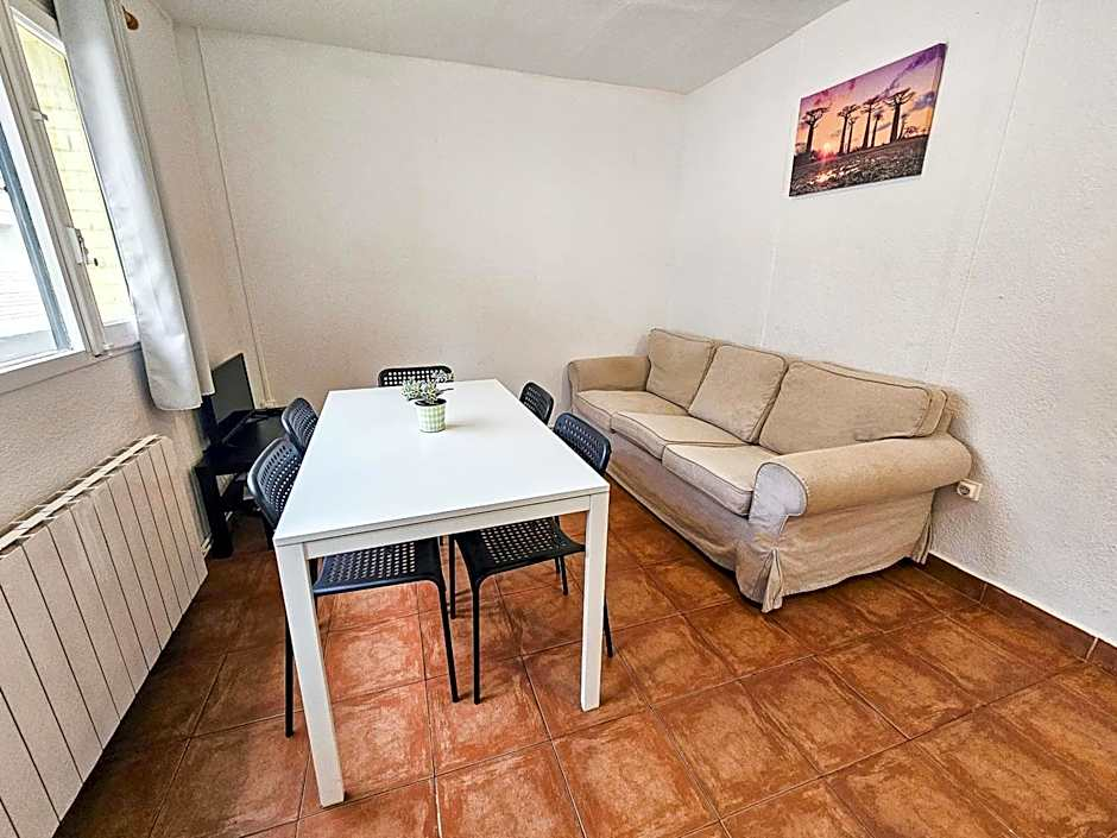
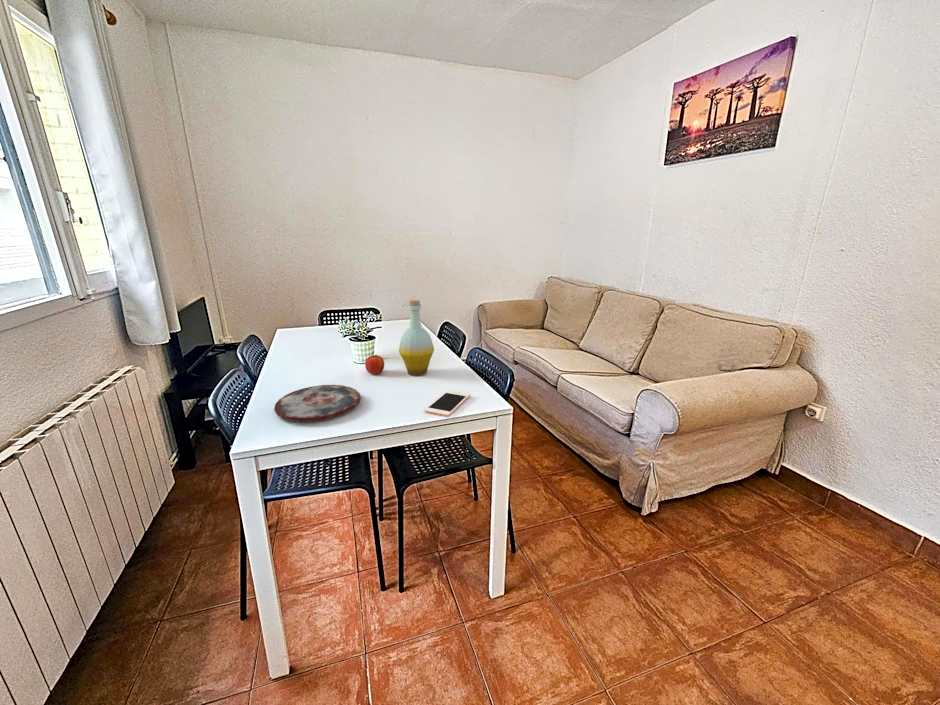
+ cell phone [424,389,471,418]
+ bottle [398,299,435,377]
+ plate [273,384,362,423]
+ fruit [364,354,385,375]
